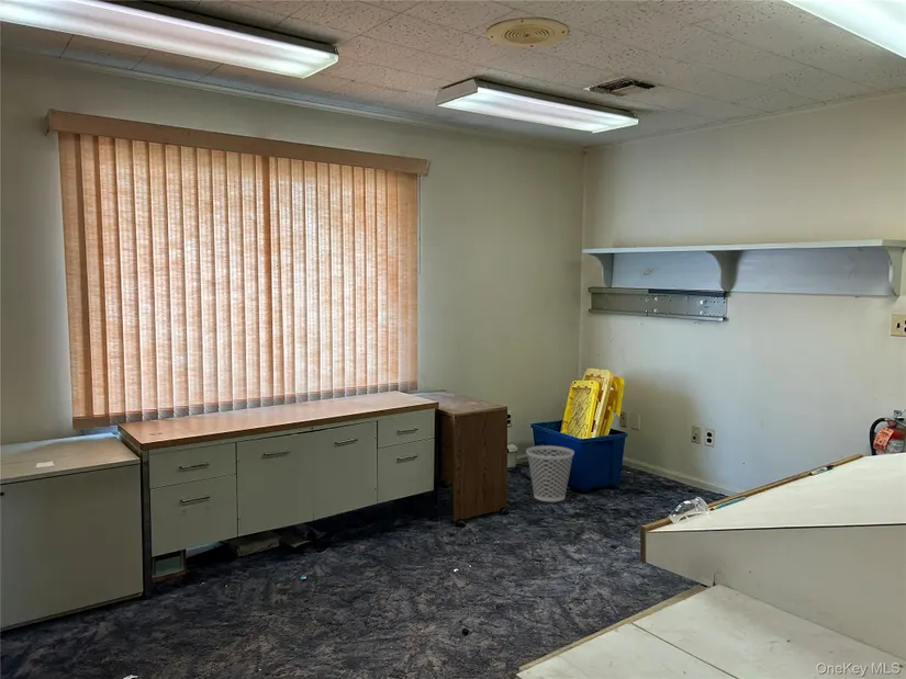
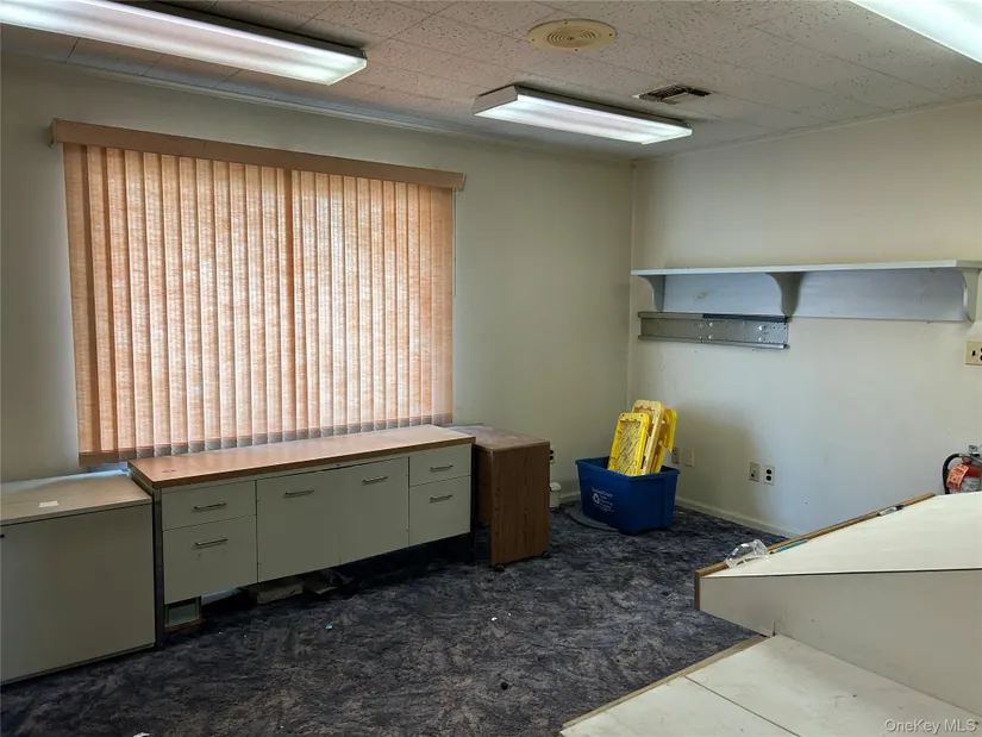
- wastebasket [525,444,575,502]
